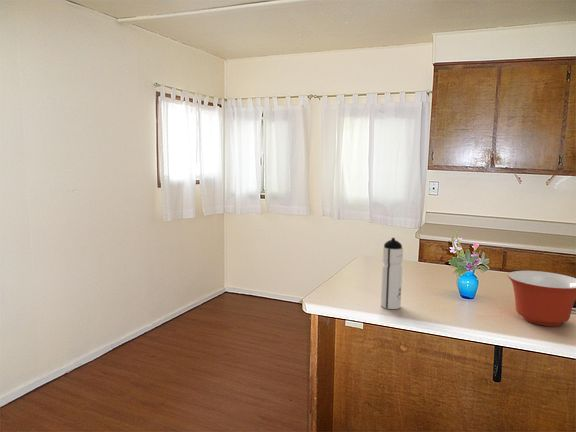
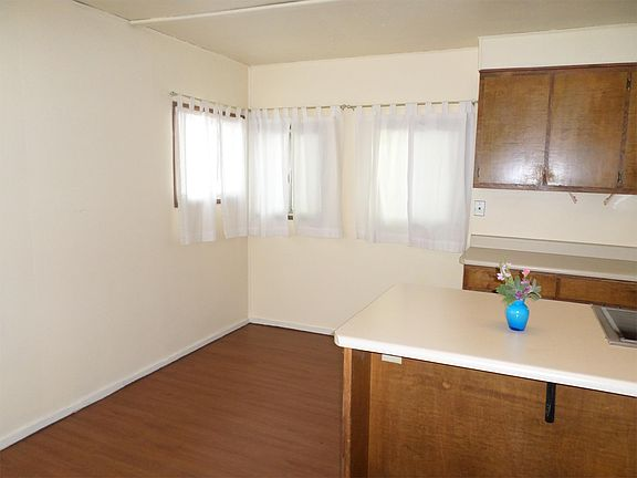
- water bottle [380,237,404,310]
- mixing bowl [506,270,576,327]
